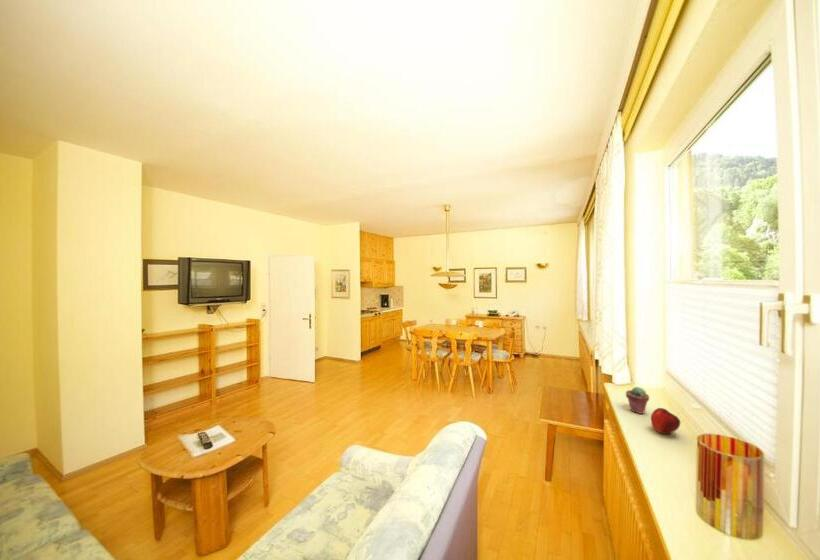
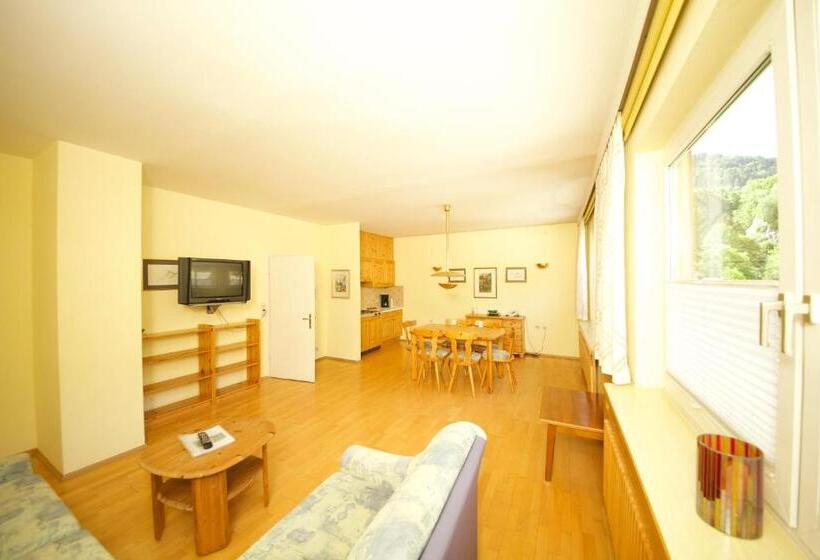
- apple [650,407,681,436]
- potted succulent [625,386,650,415]
